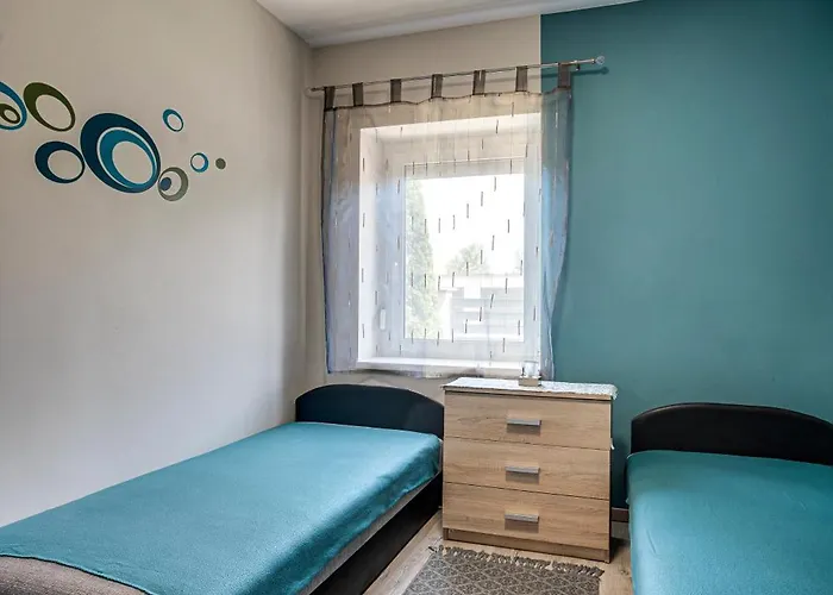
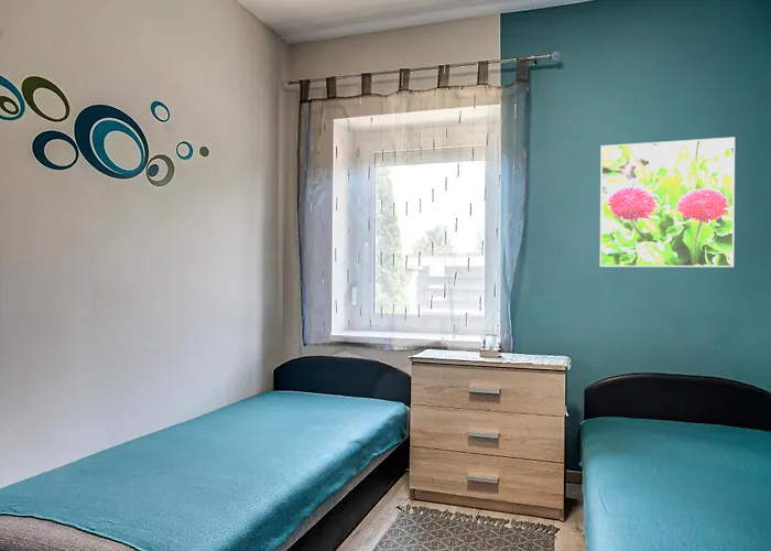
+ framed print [599,137,736,268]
